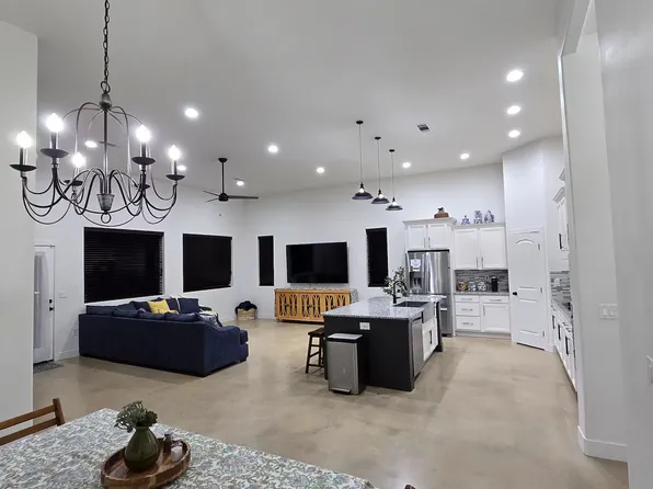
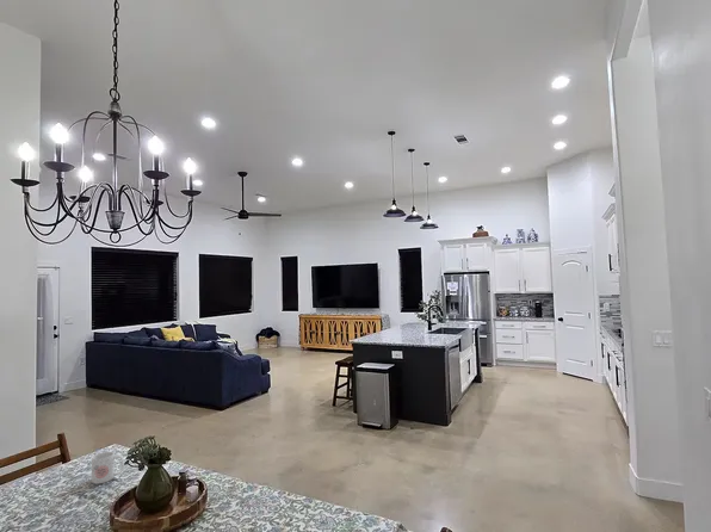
+ mug [91,451,125,485]
